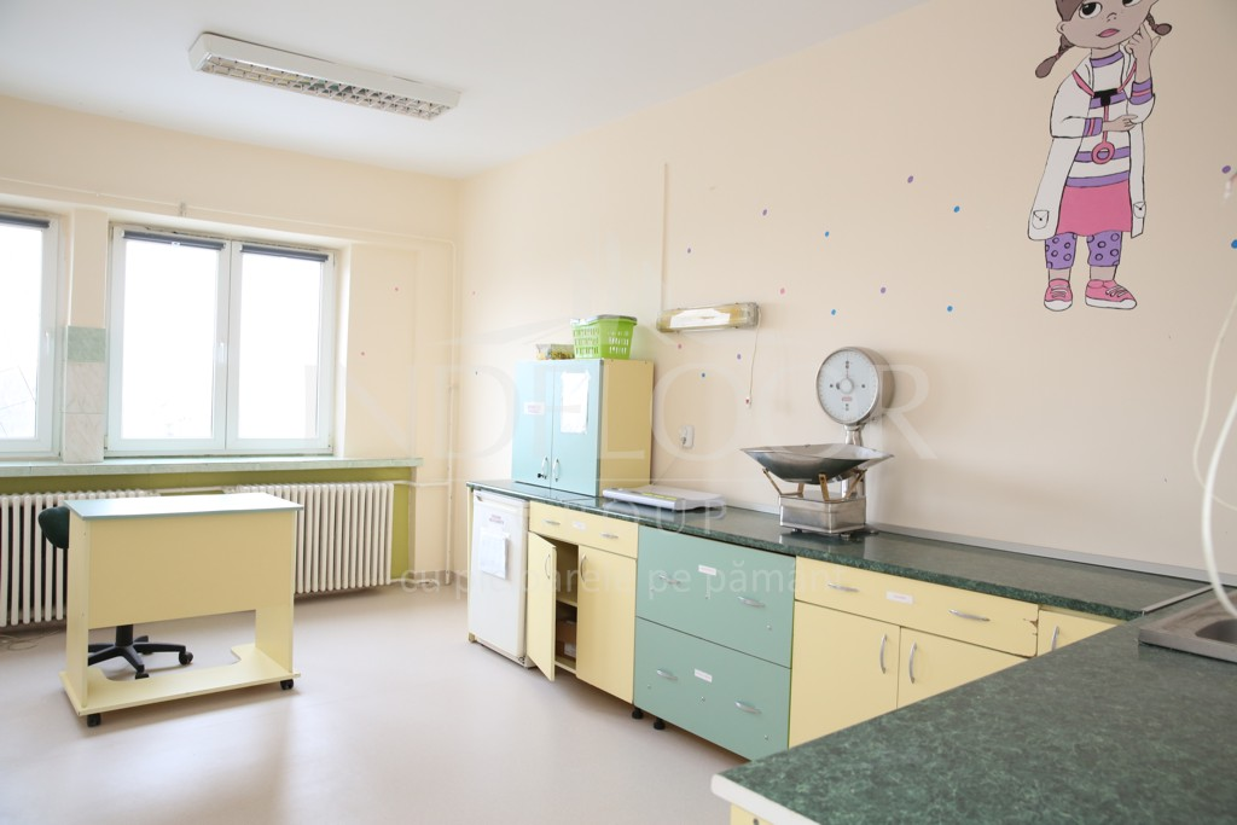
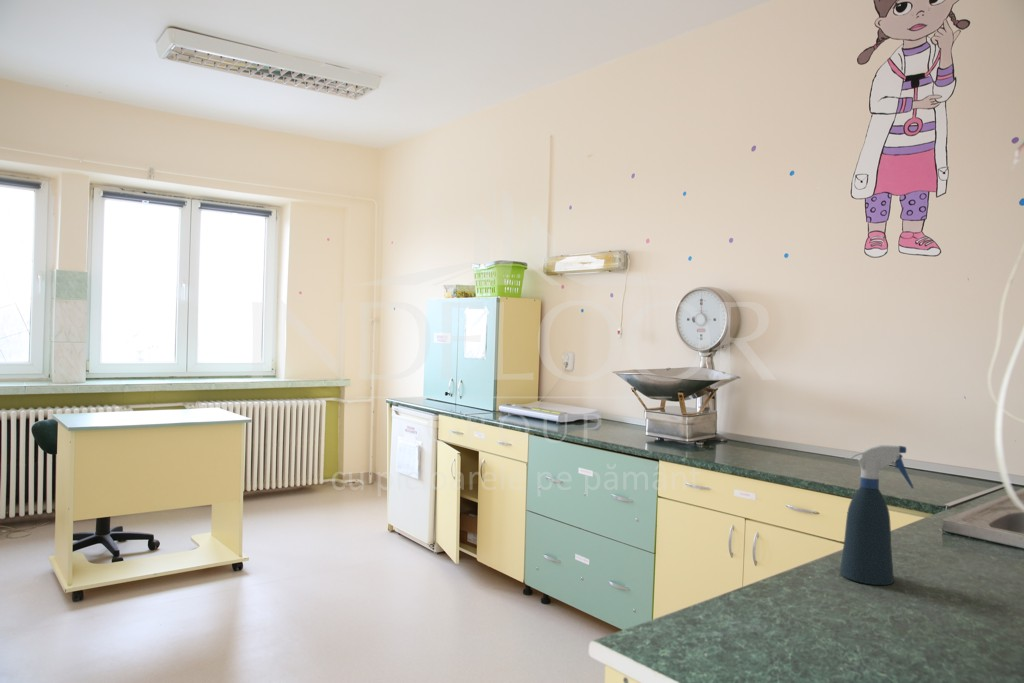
+ spray bottle [839,444,914,586]
